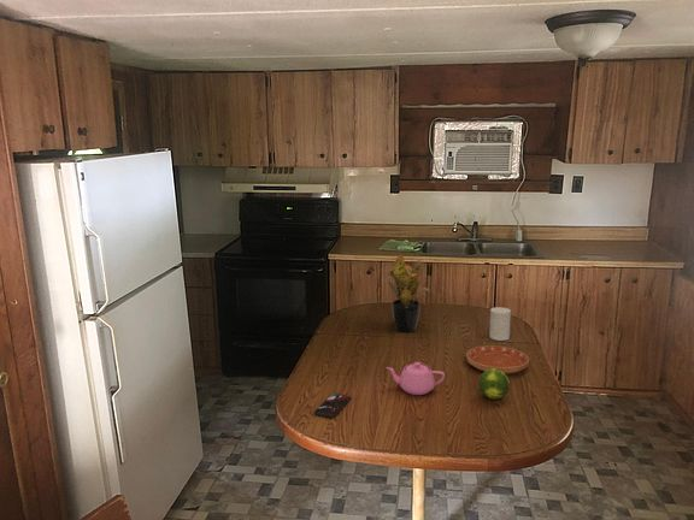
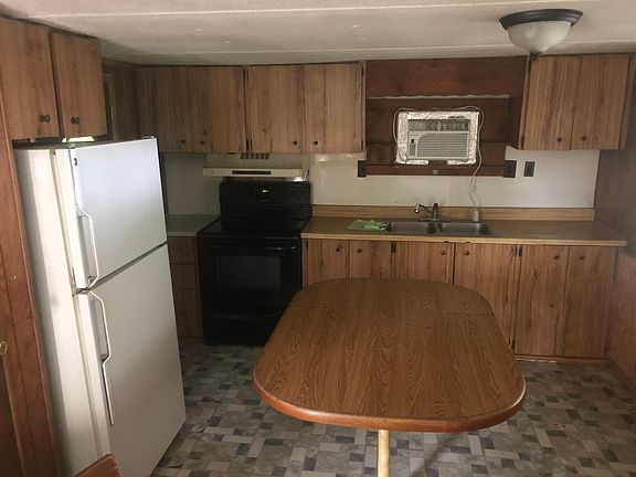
- teapot [384,361,446,396]
- potted plant [383,253,431,333]
- cup [488,306,512,342]
- smartphone [313,392,352,419]
- saucer [465,344,530,374]
- fruit [477,368,511,401]
